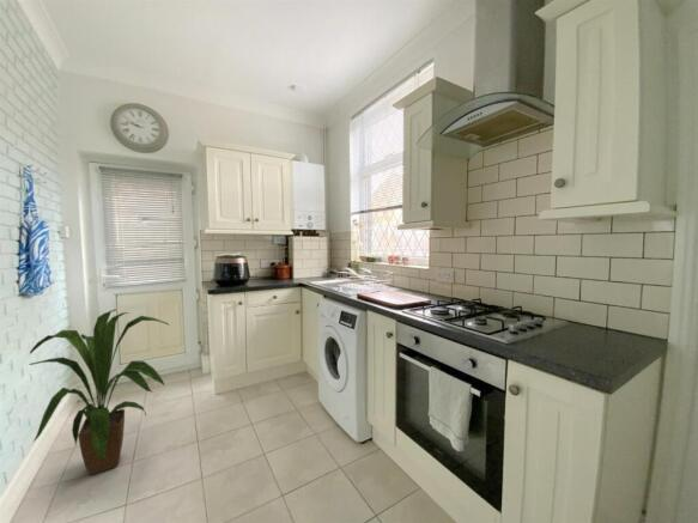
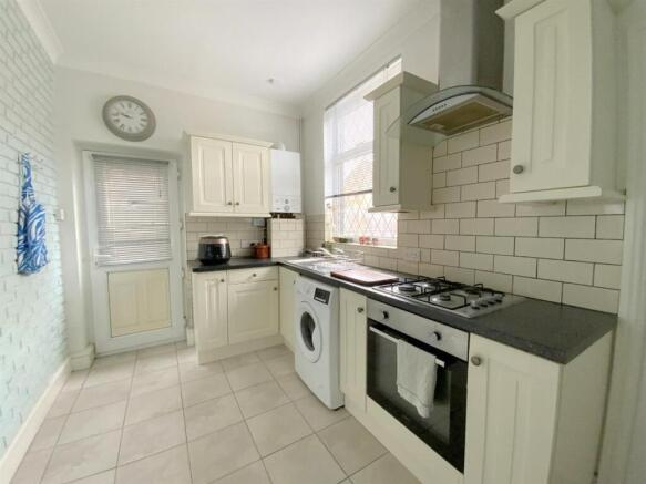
- house plant [28,308,171,476]
